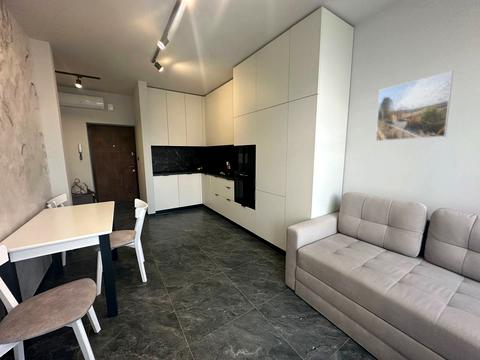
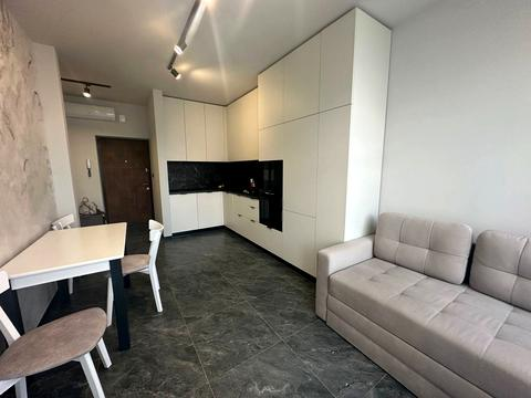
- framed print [375,70,454,142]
